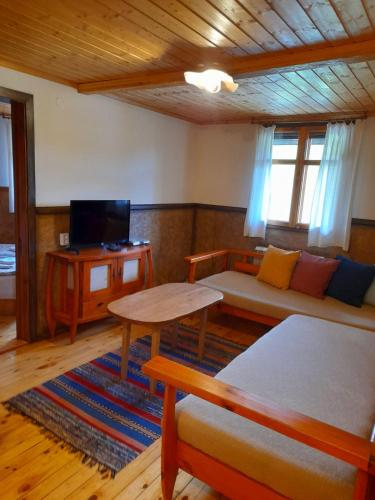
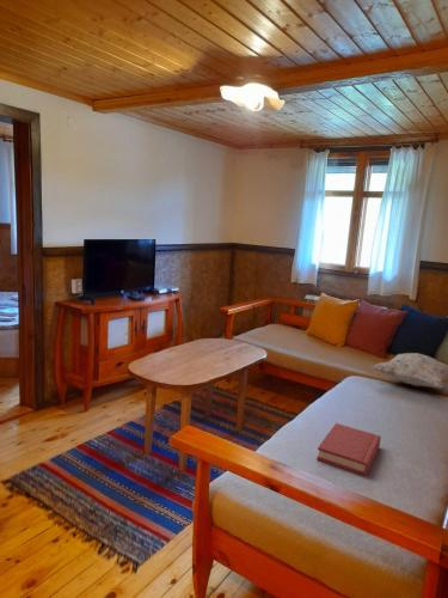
+ decorative pillow [370,352,448,390]
+ hardback book [315,422,382,477]
